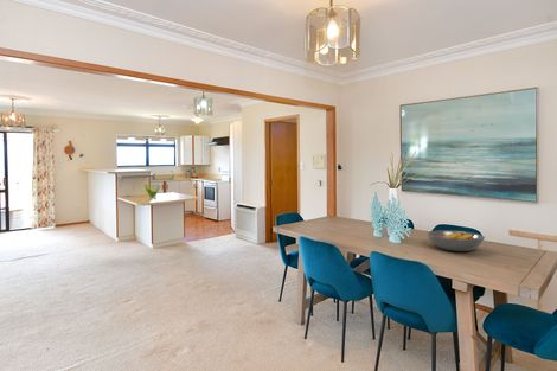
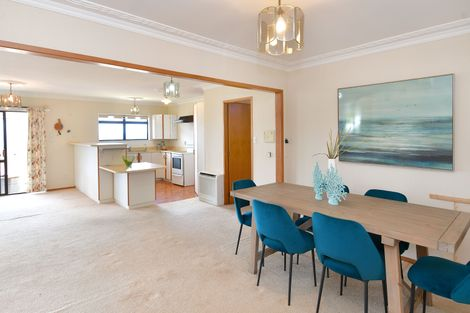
- fruit bowl [425,229,486,252]
